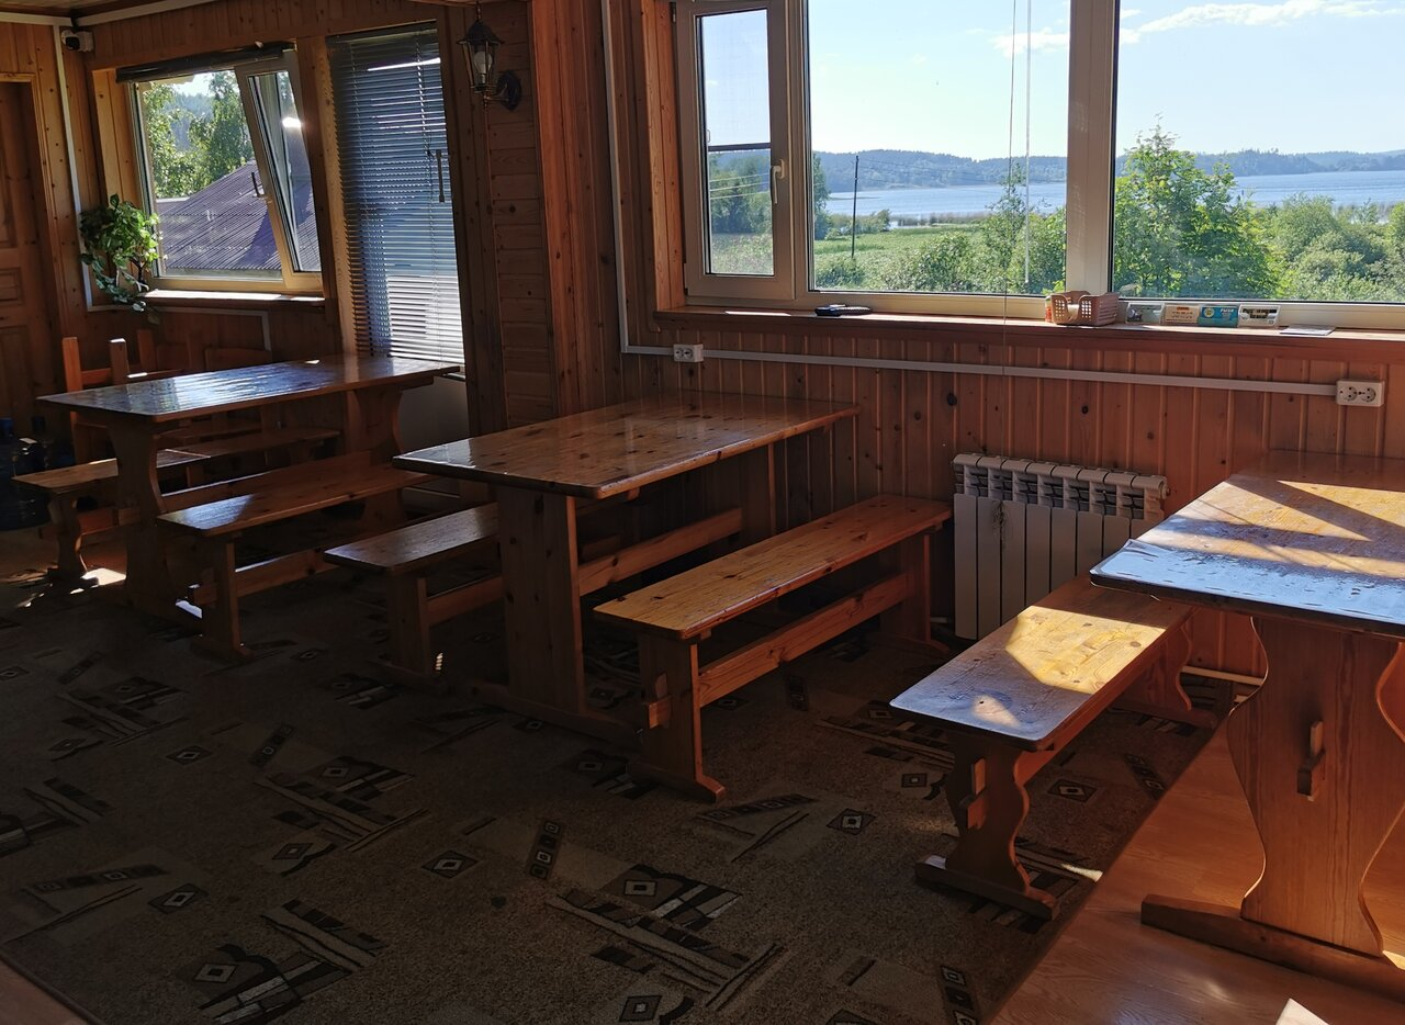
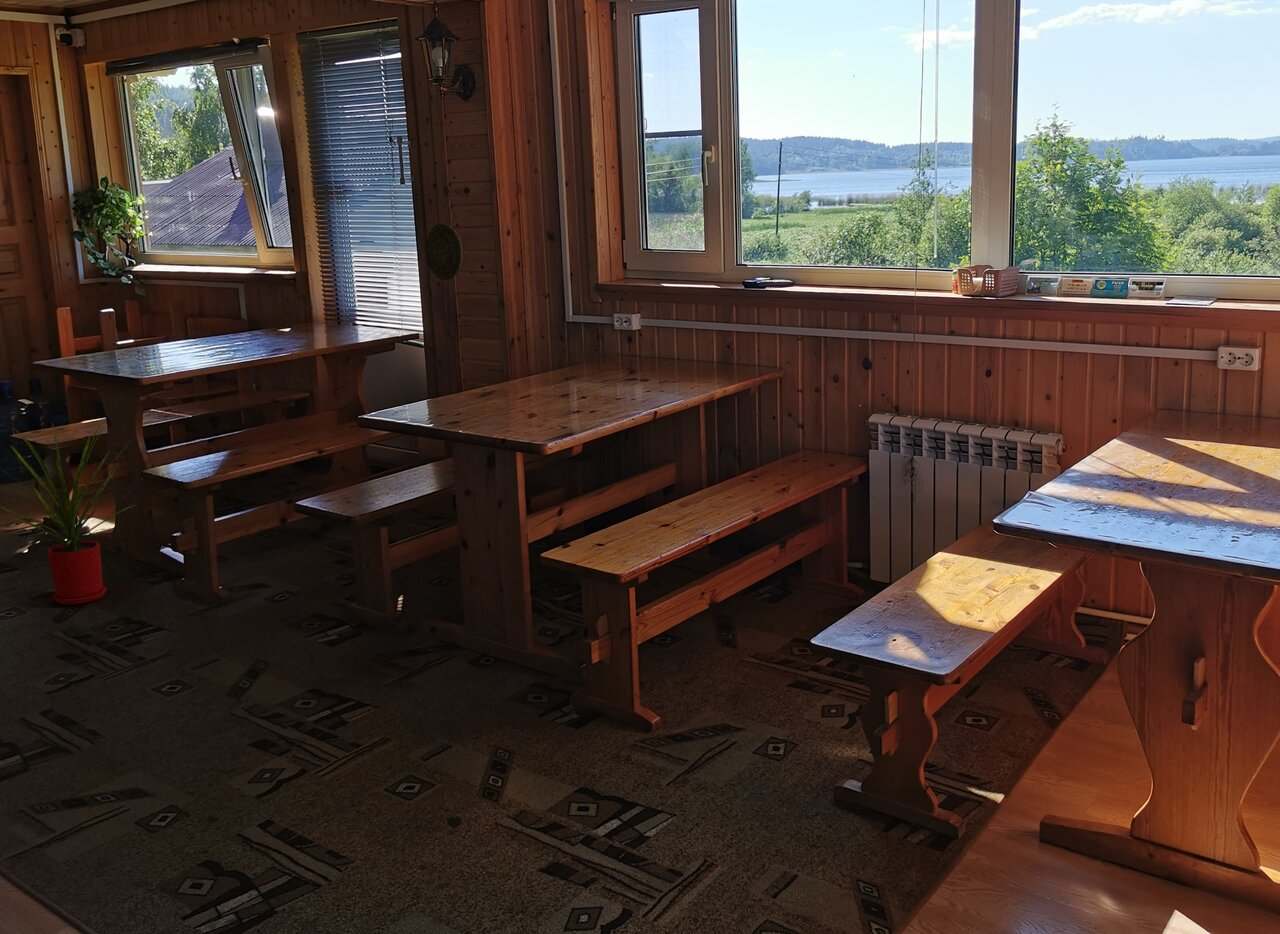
+ house plant [0,419,136,606]
+ decorative plate [424,223,464,281]
